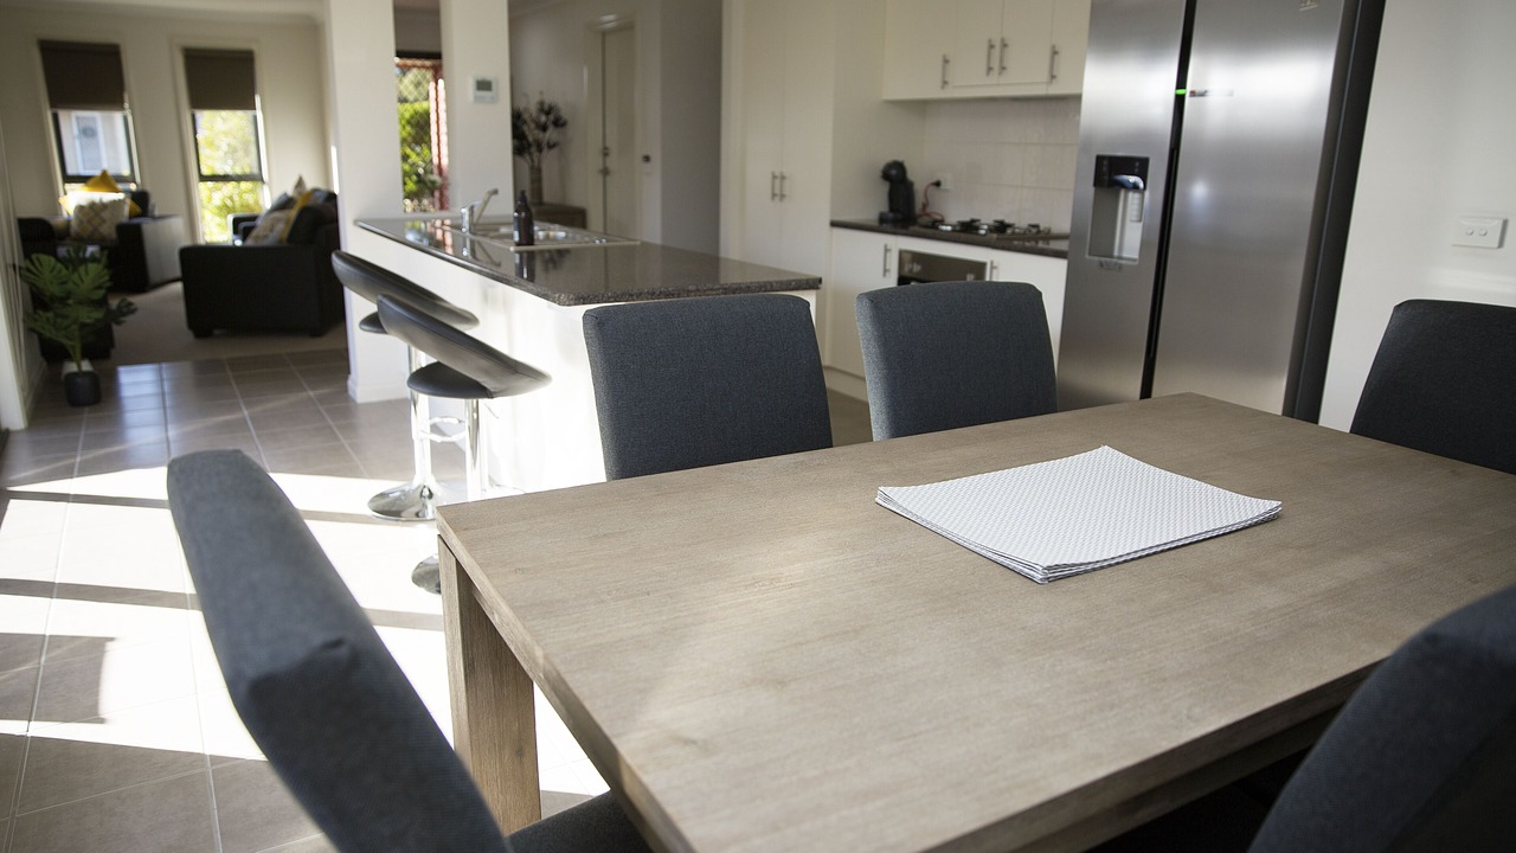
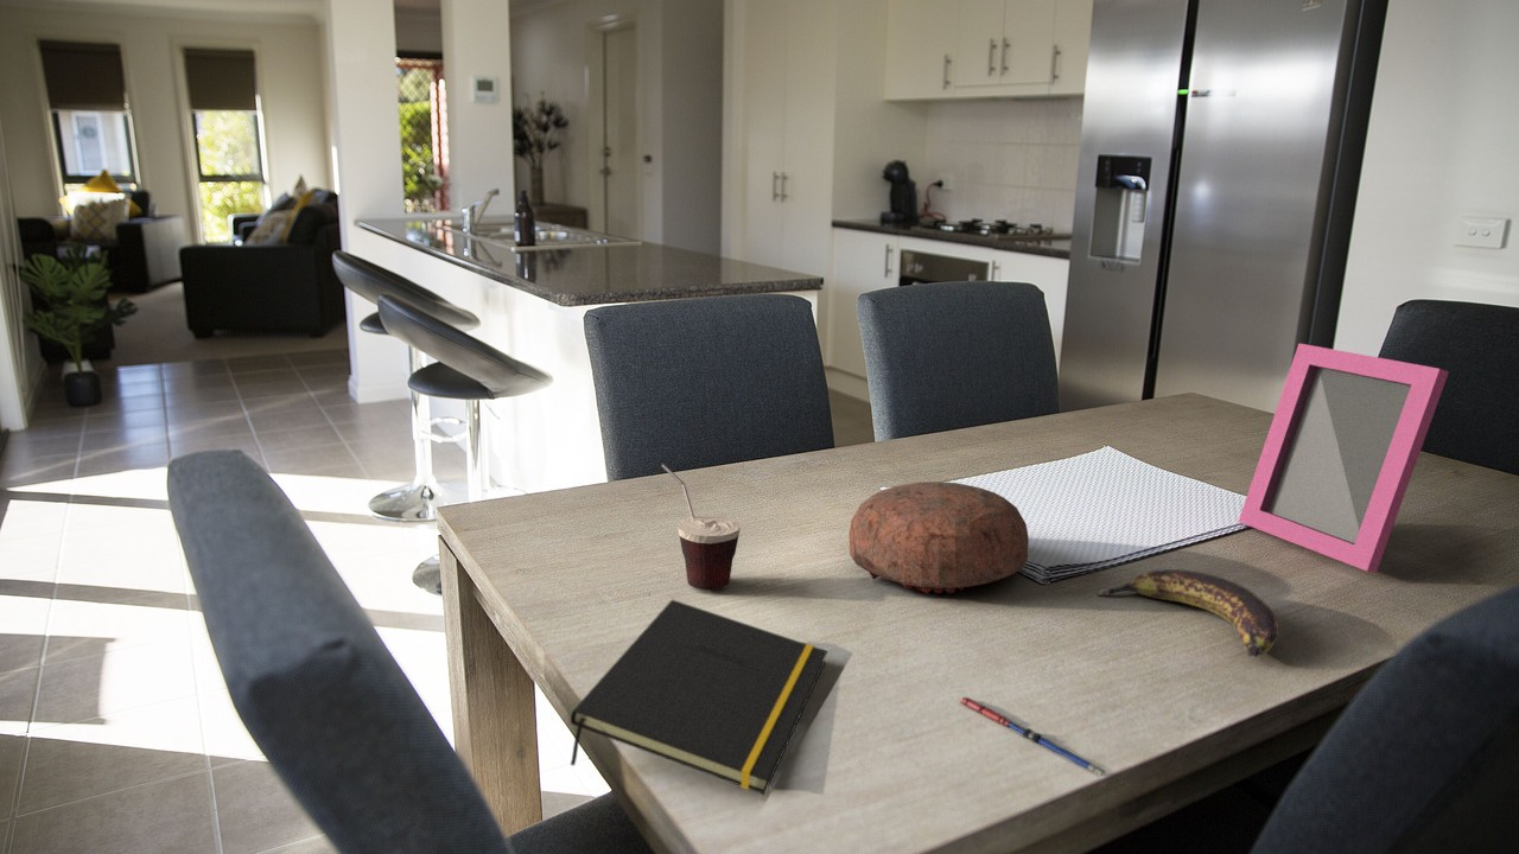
+ banana [1095,568,1280,658]
+ cup [661,463,742,591]
+ decorative bowl [849,480,1030,595]
+ picture frame [1238,343,1450,574]
+ pen [959,695,1106,778]
+ notepad [570,599,828,796]
